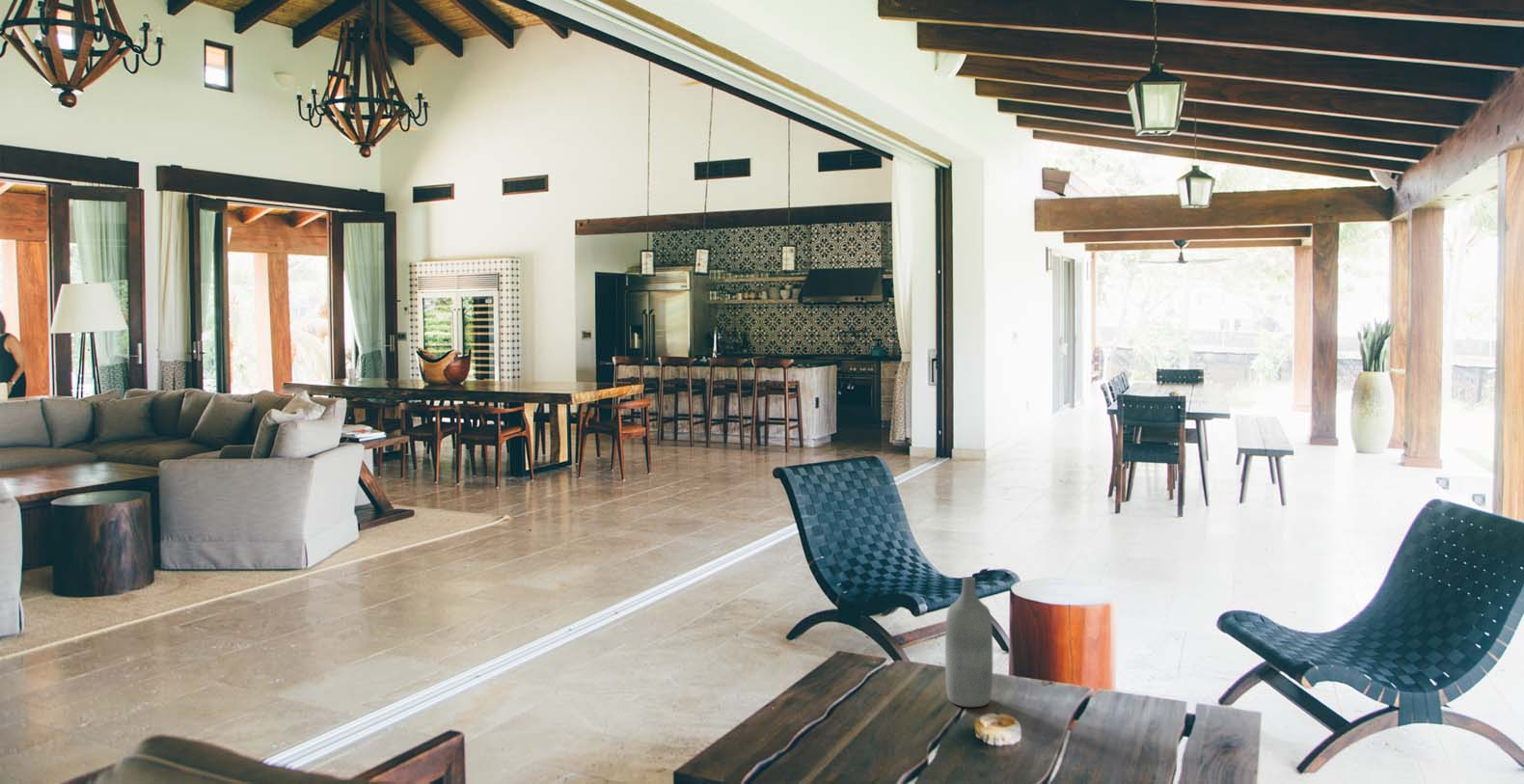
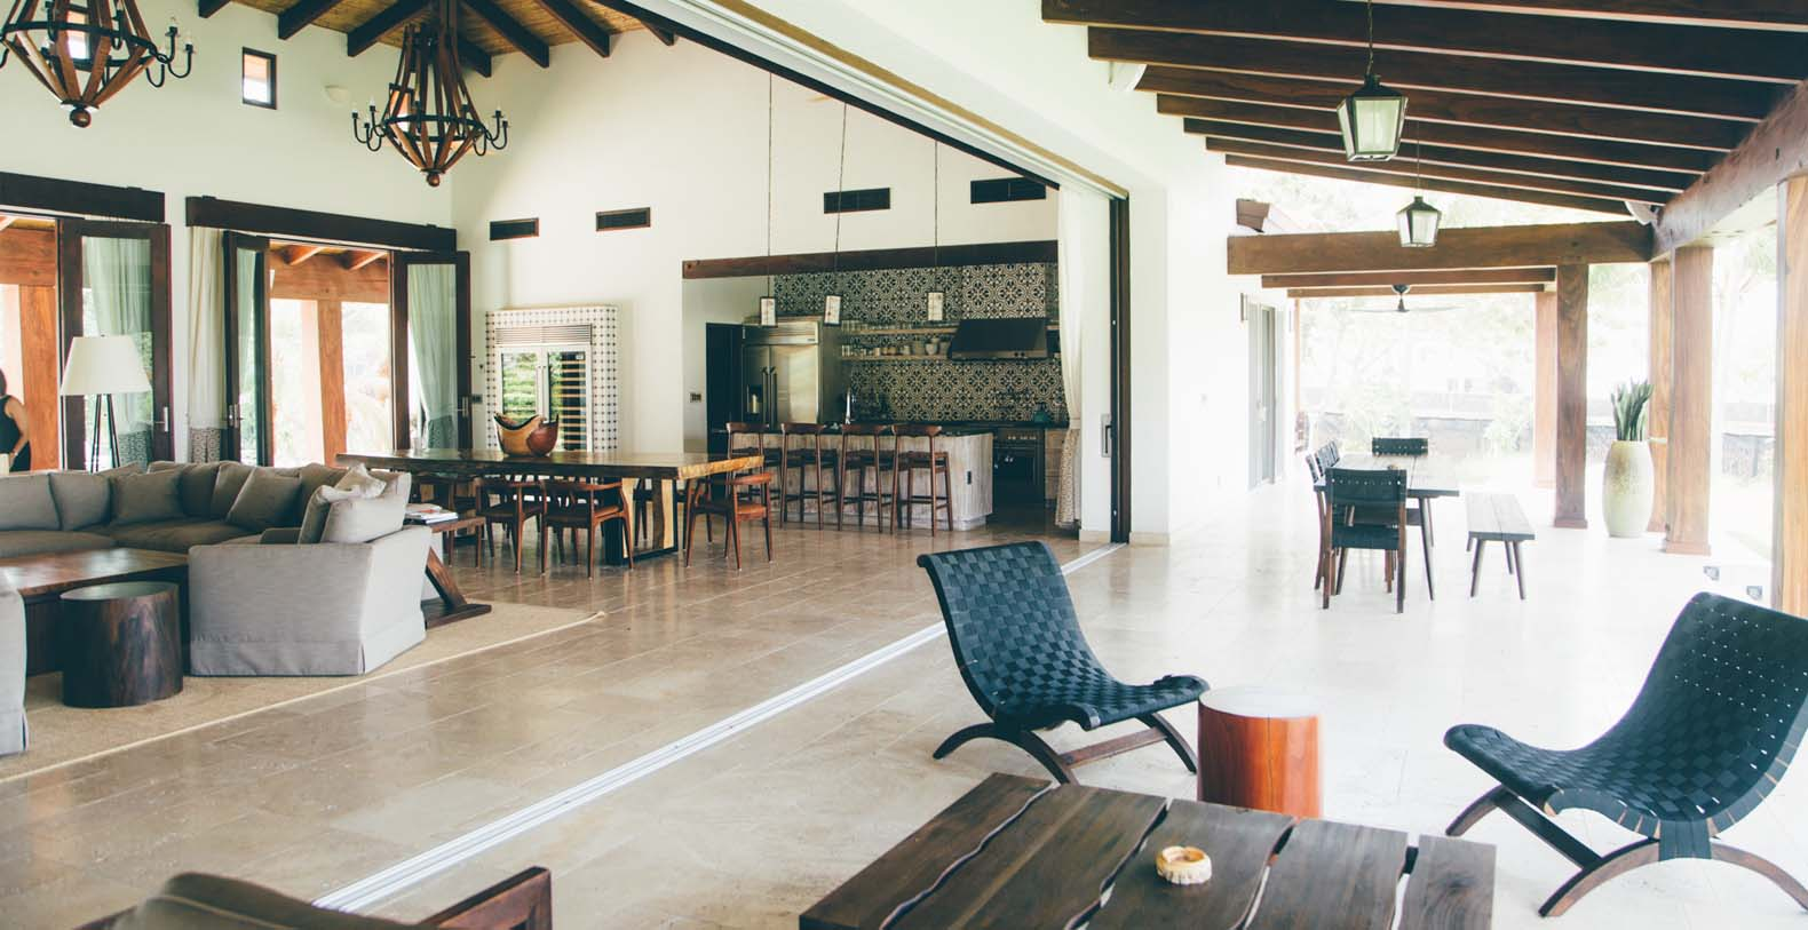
- bottle [944,576,993,708]
